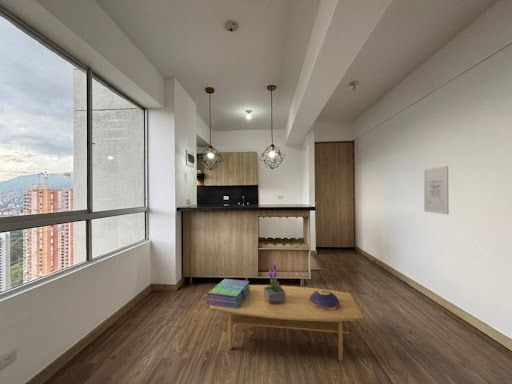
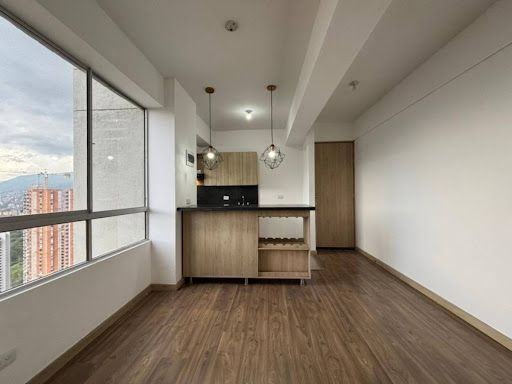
- decorative bowl [309,289,340,311]
- coffee table [210,284,364,362]
- stack of books [206,278,250,308]
- wall art [423,165,450,215]
- potted plant [264,259,286,304]
